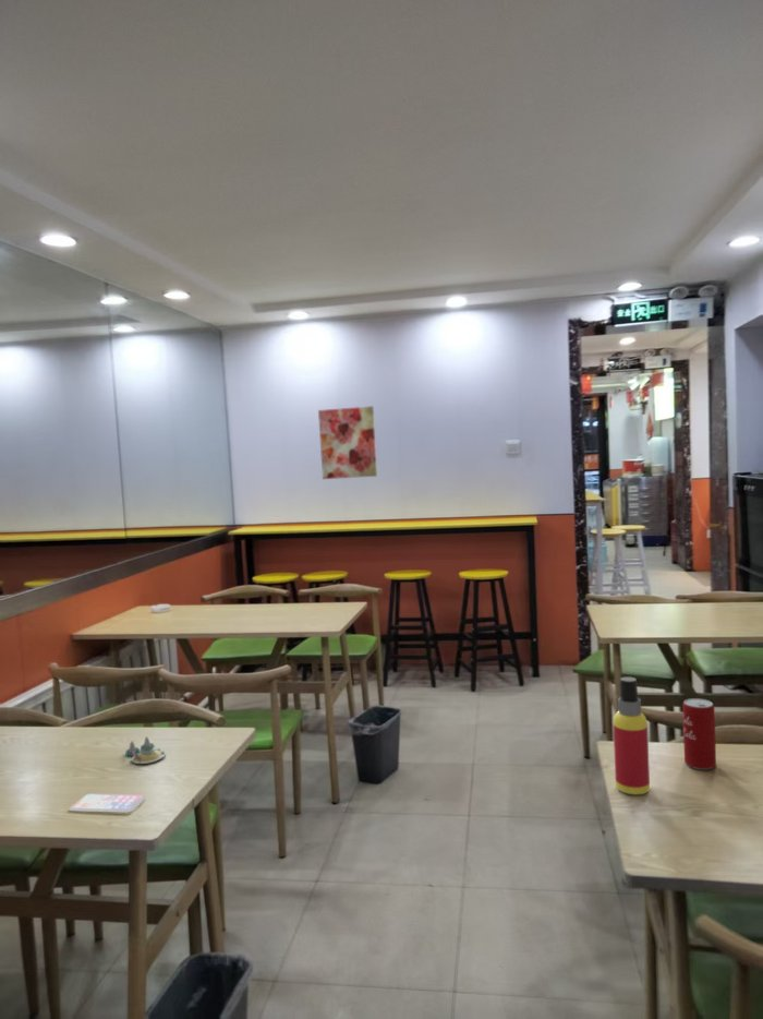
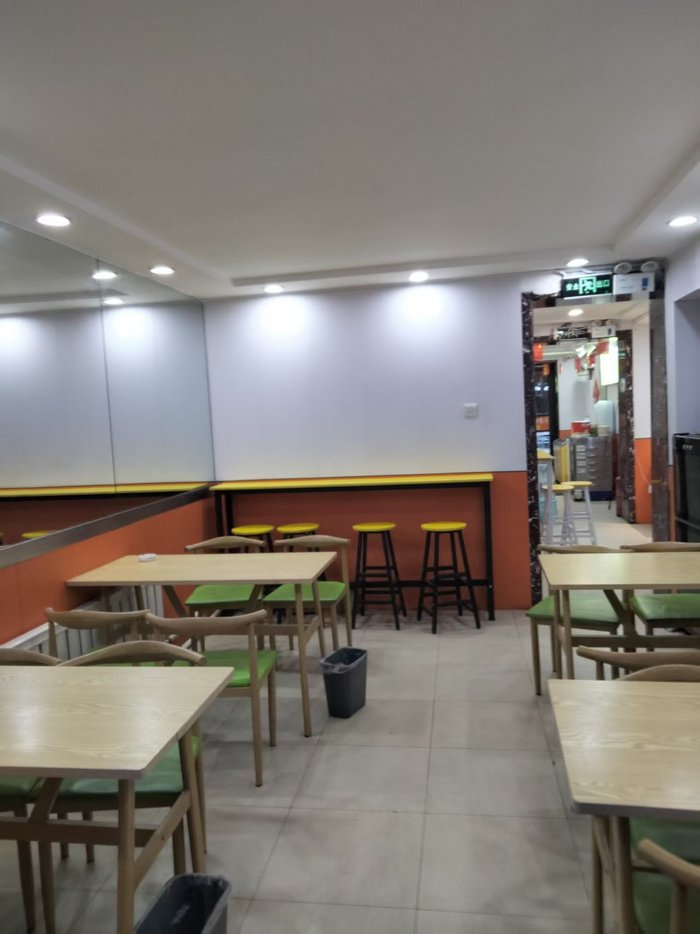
- beverage can [682,697,717,770]
- salt and pepper shaker set [124,735,167,765]
- smartphone [69,792,147,813]
- spray bottle [613,676,651,795]
- wall art [317,405,378,480]
